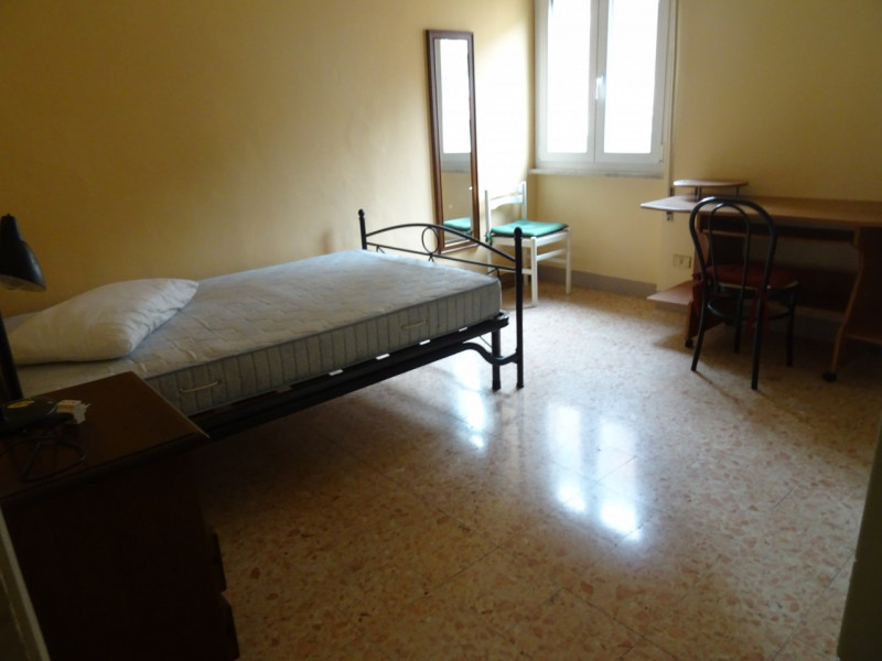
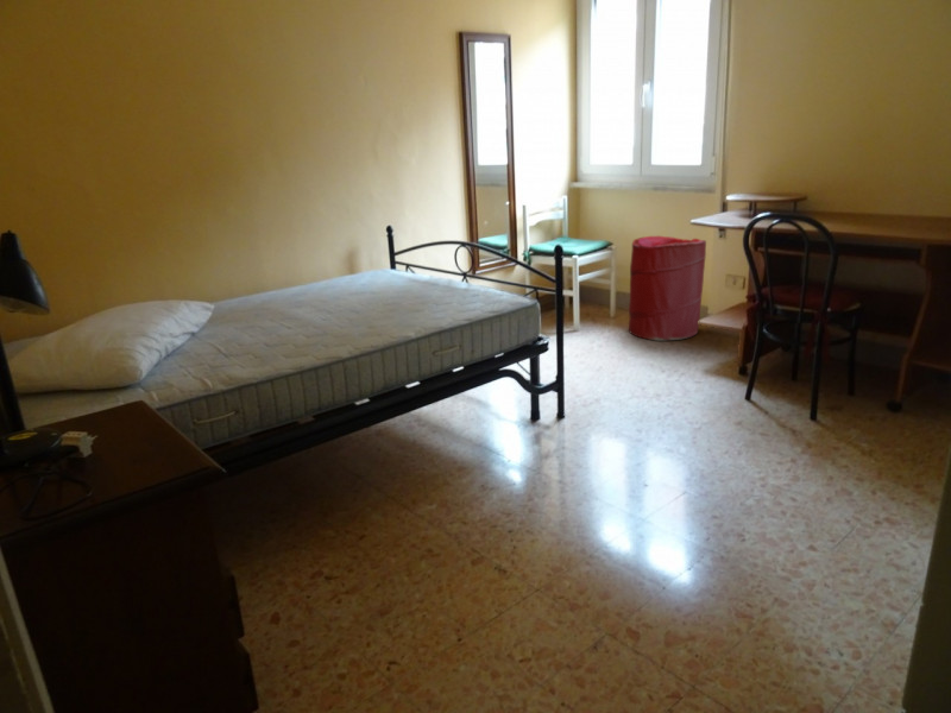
+ laundry hamper [628,235,707,341]
